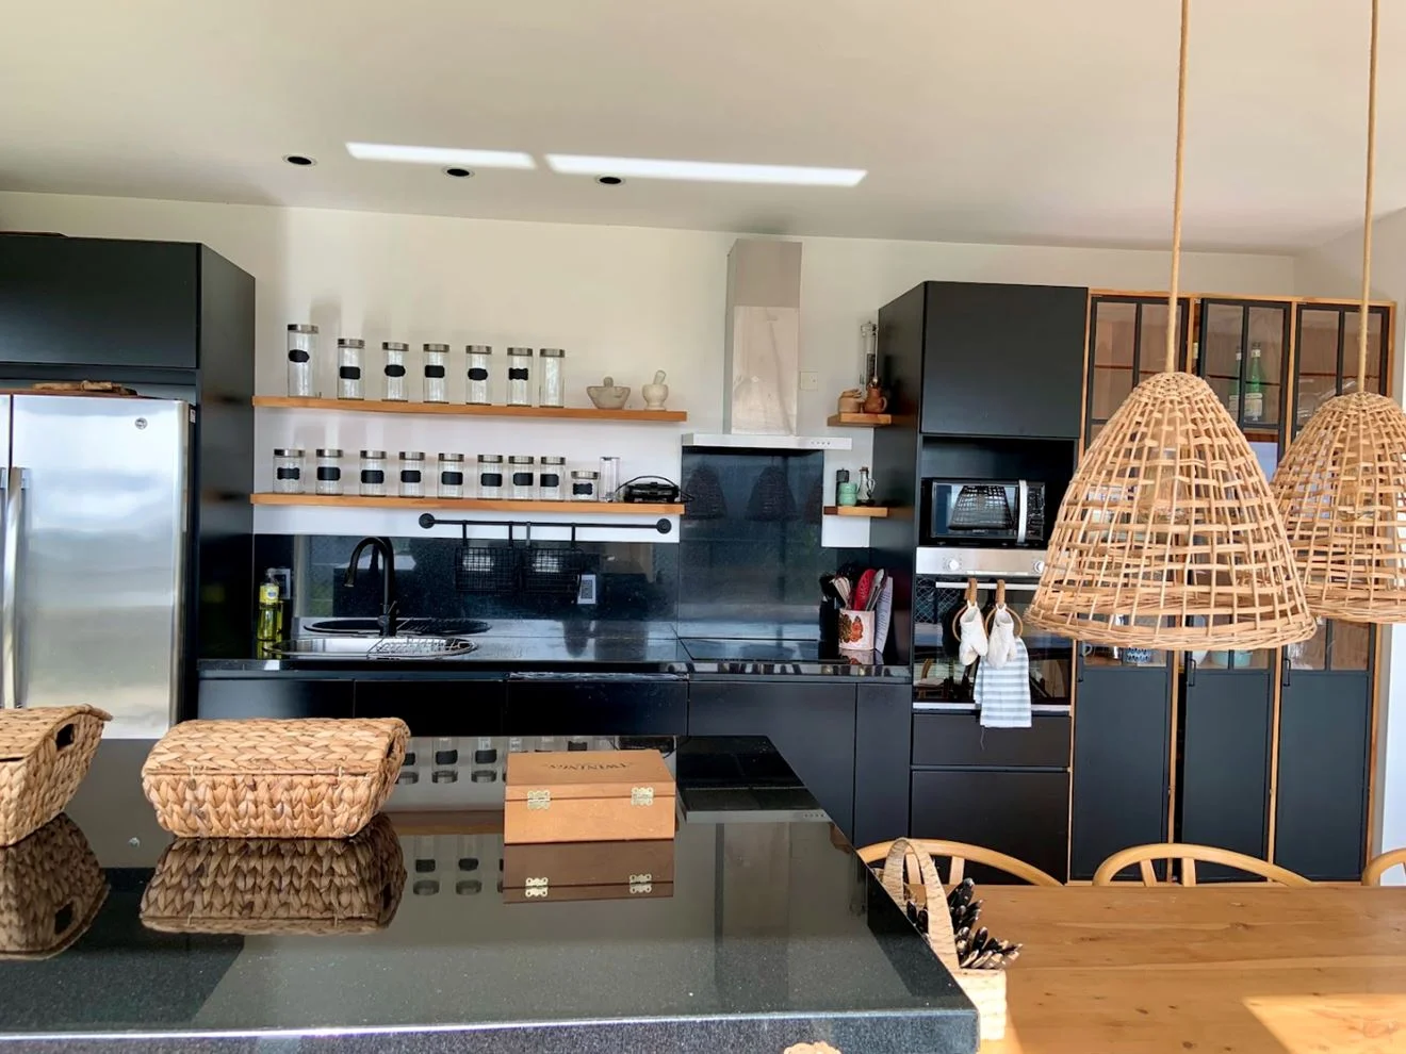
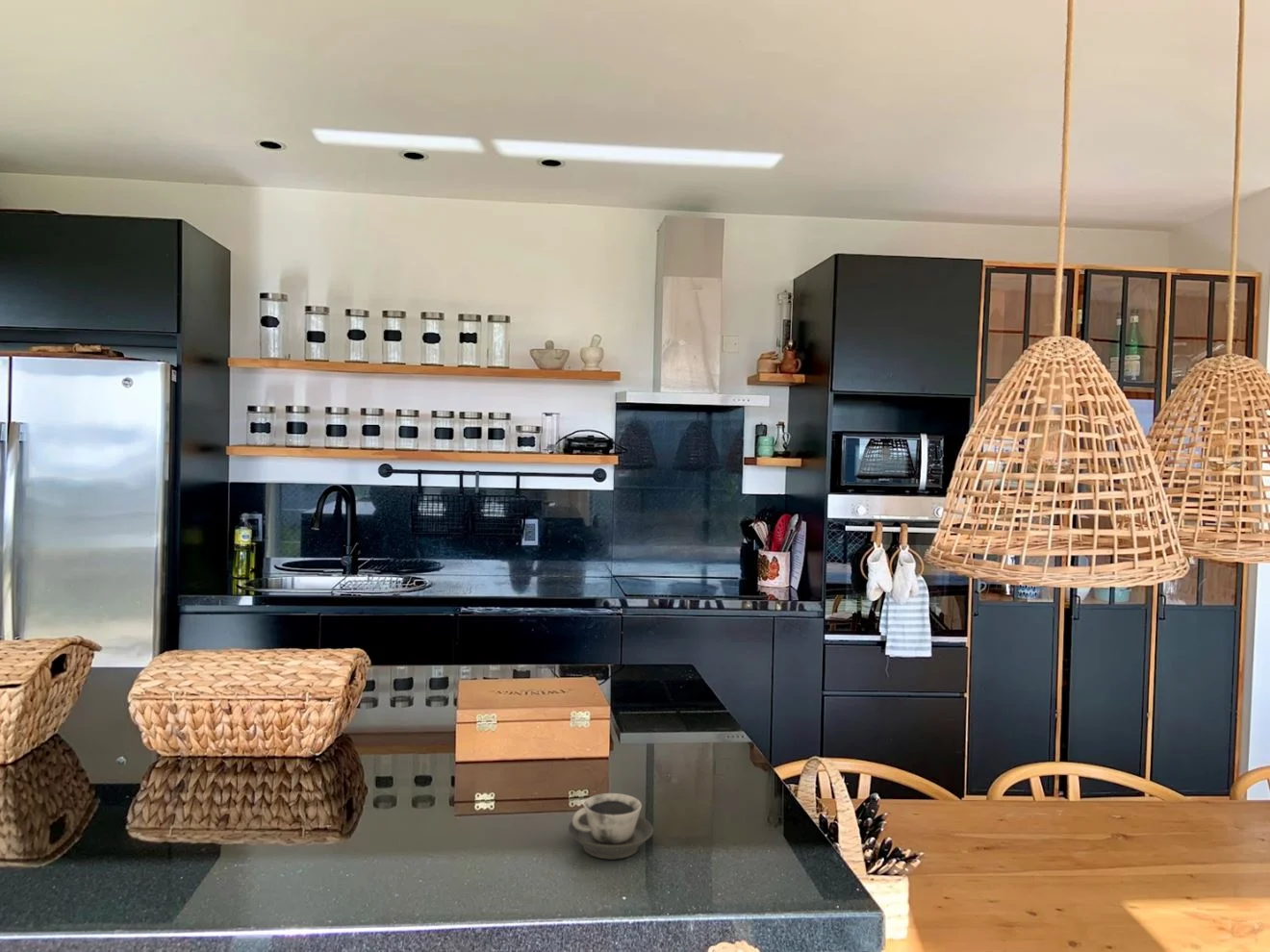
+ cup [568,792,654,861]
